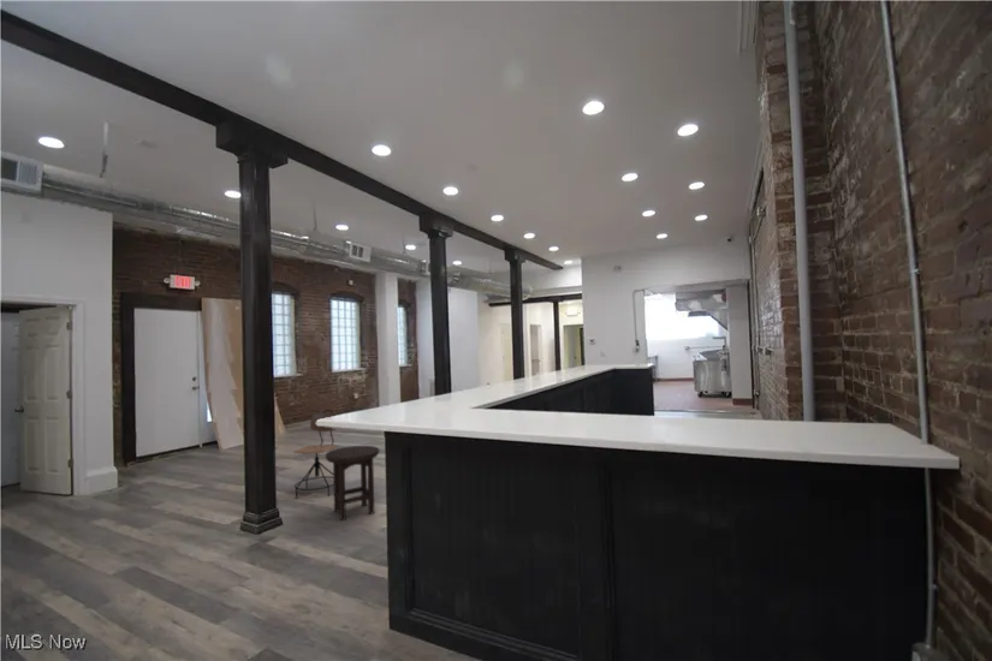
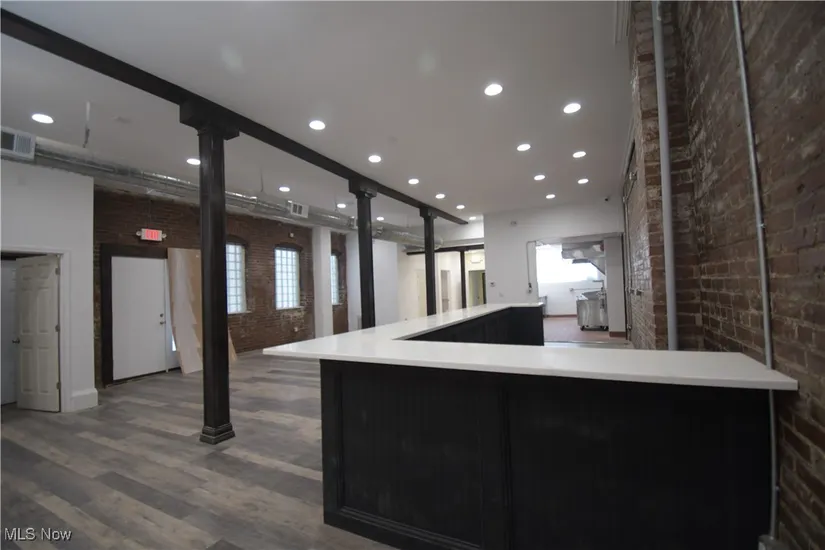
- chair [292,409,339,500]
- stool [325,445,380,522]
